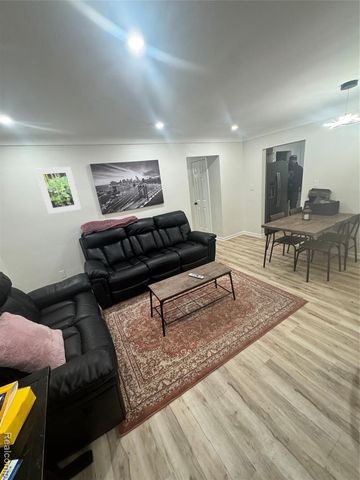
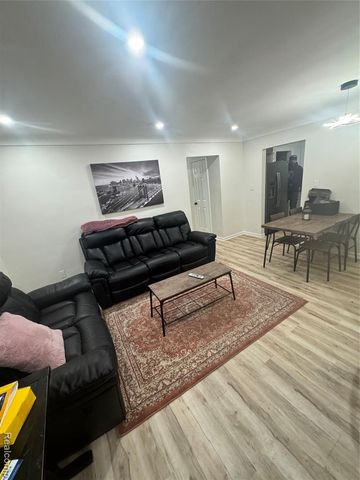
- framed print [34,166,82,215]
